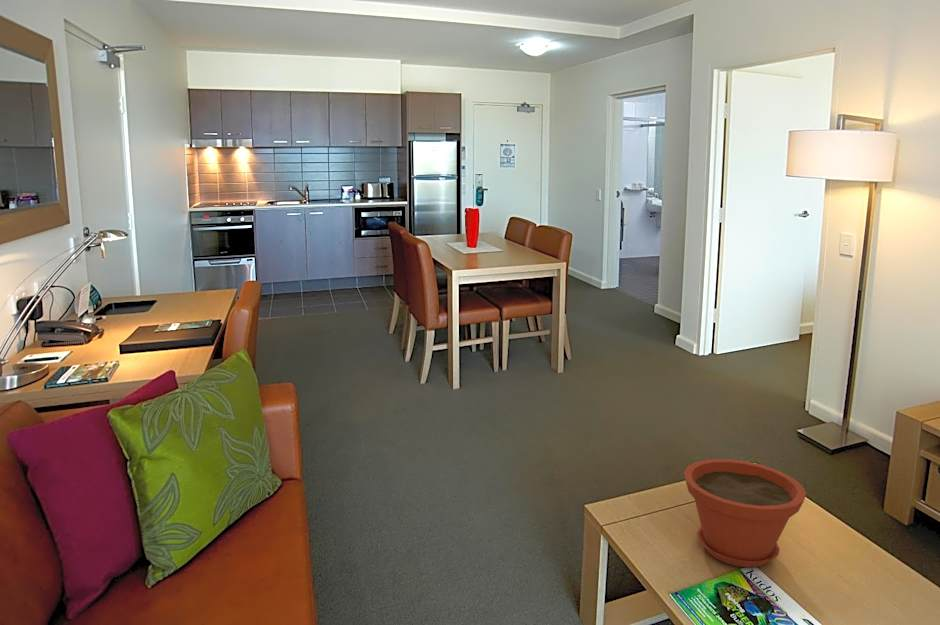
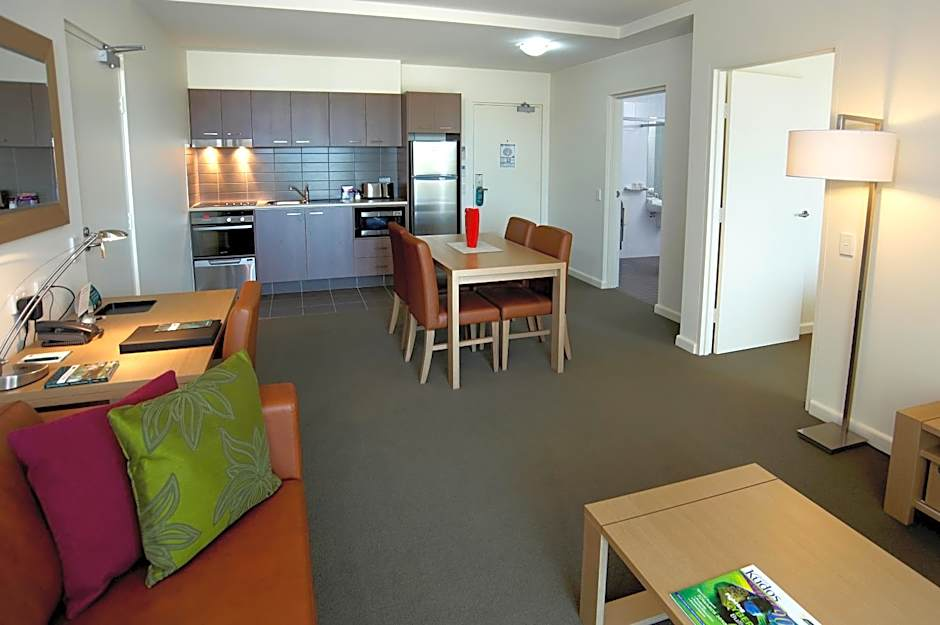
- plant pot [683,458,807,568]
